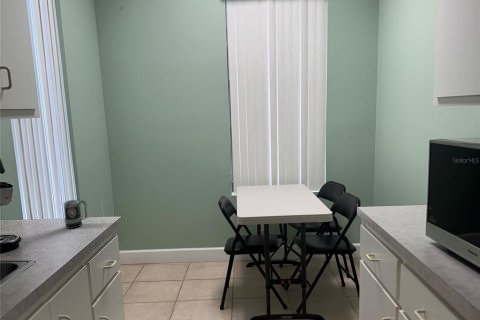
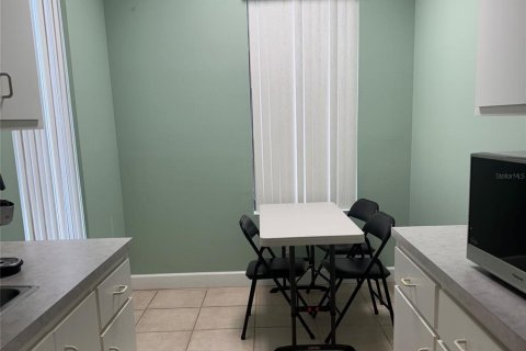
- mug [63,199,89,230]
